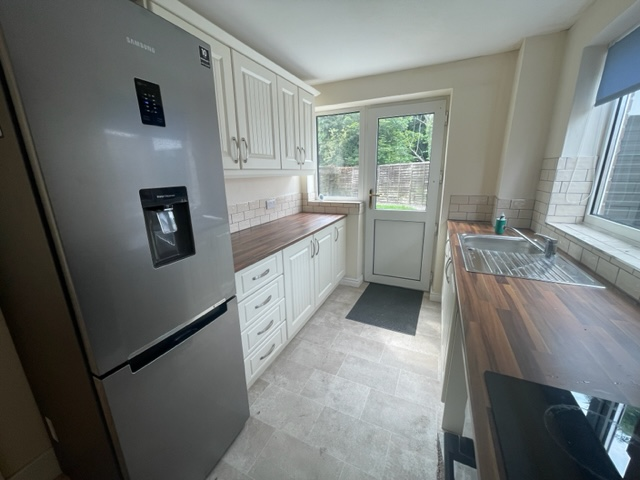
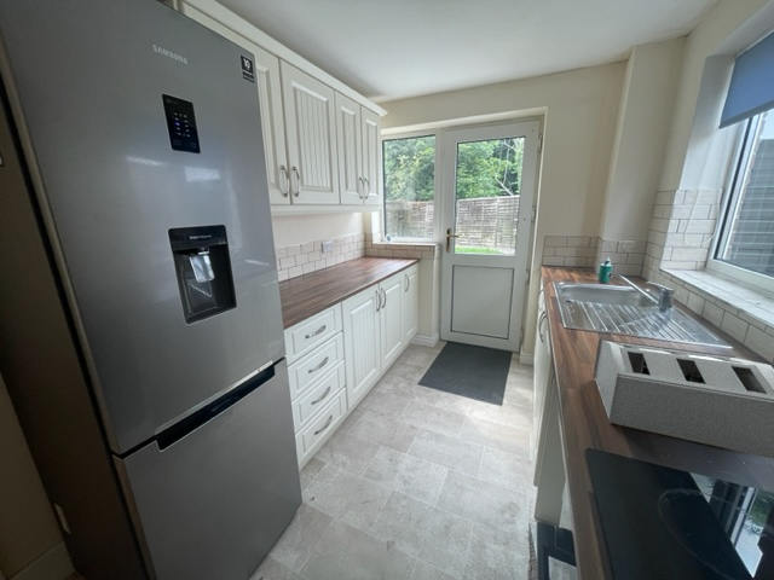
+ toaster [591,338,774,459]
